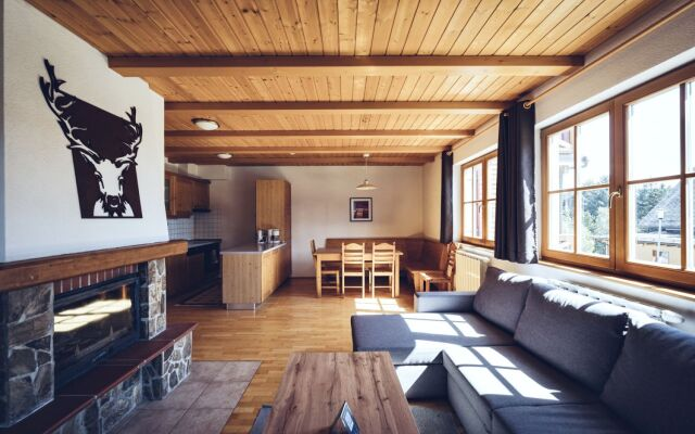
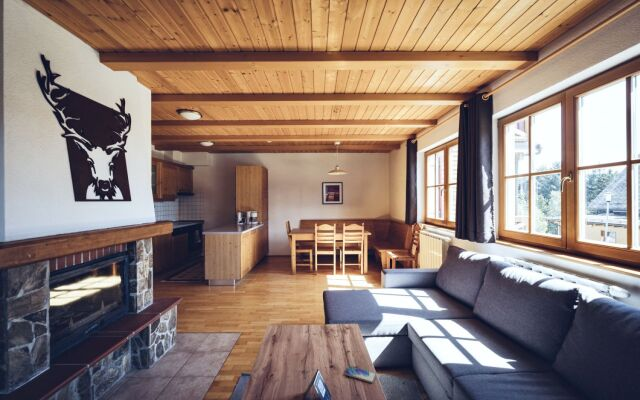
+ smartphone [344,365,377,384]
